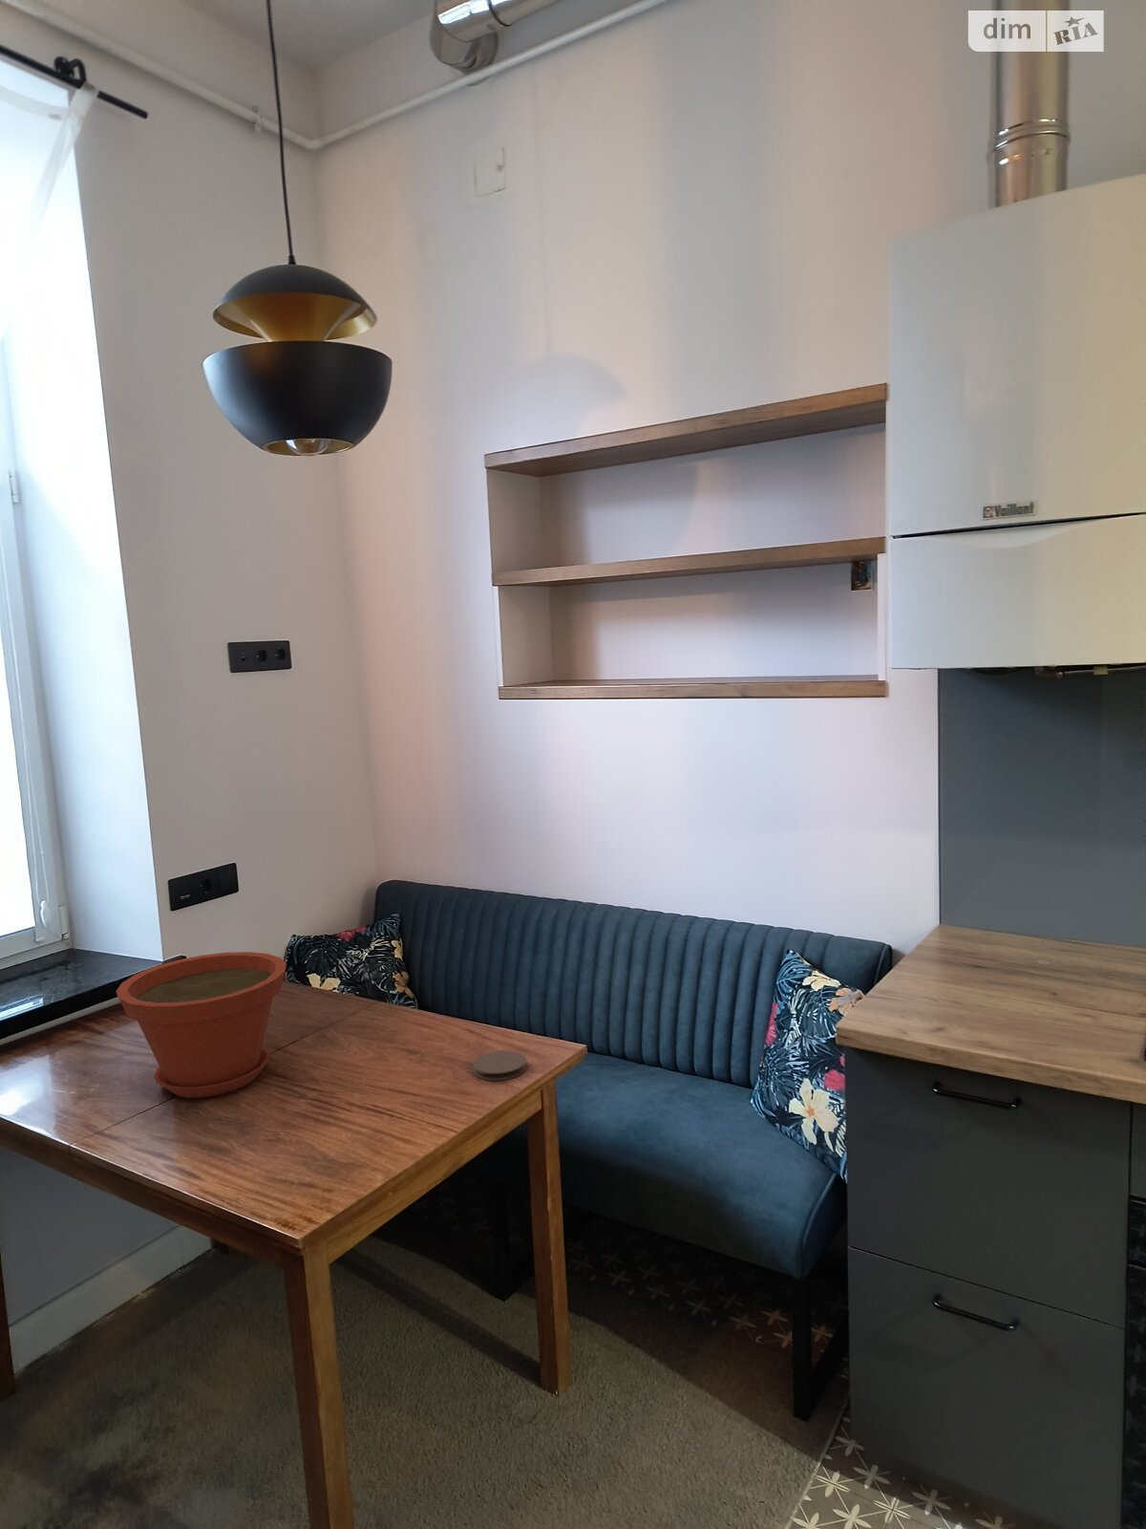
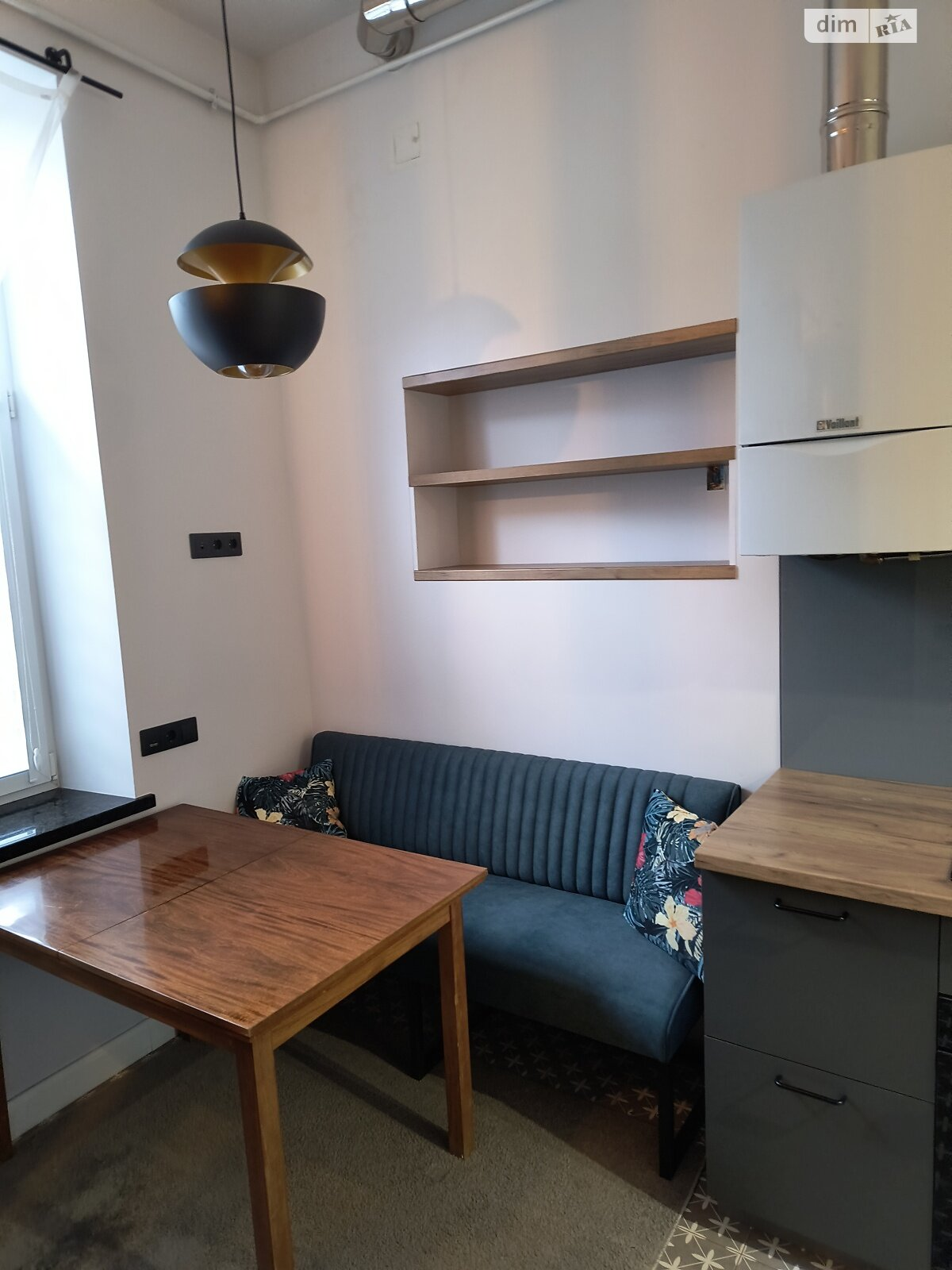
- plant pot [116,951,288,1099]
- coaster [472,1050,527,1081]
